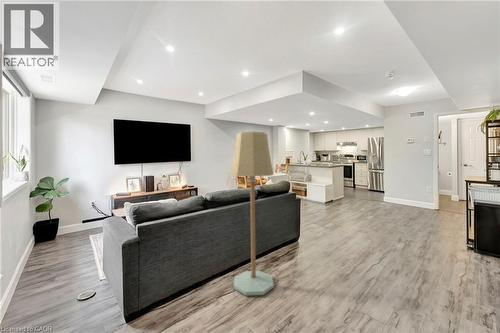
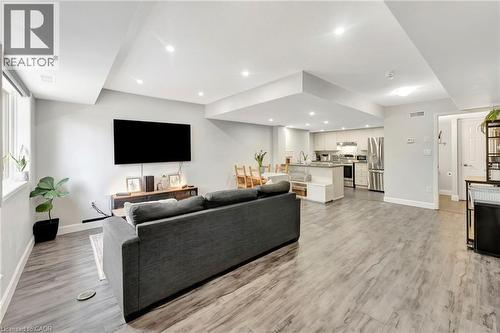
- floor lamp [230,131,275,297]
